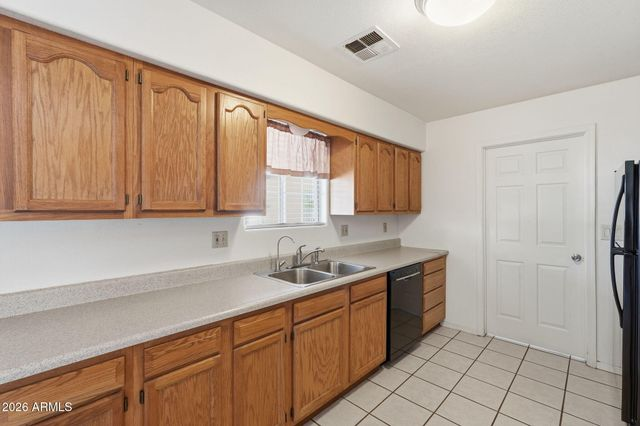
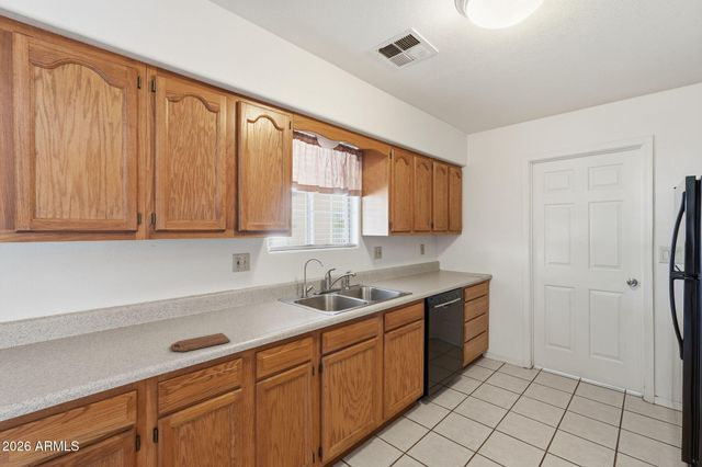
+ cutting board [170,332,231,353]
